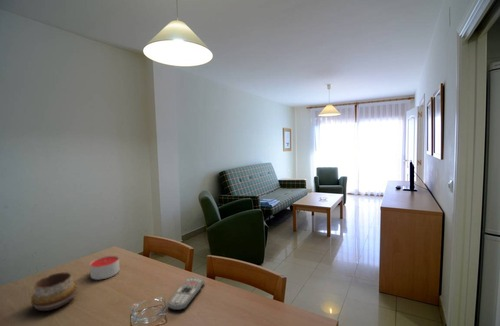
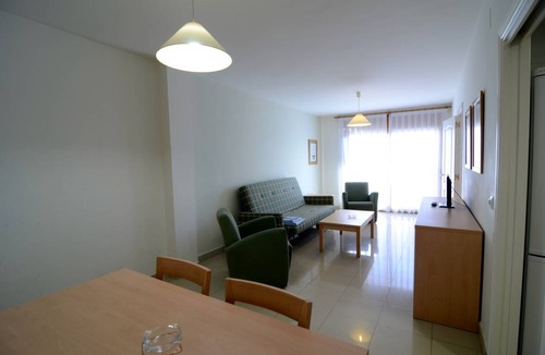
- remote control [167,277,205,311]
- decorative bowl [30,272,77,312]
- candle [89,255,120,281]
